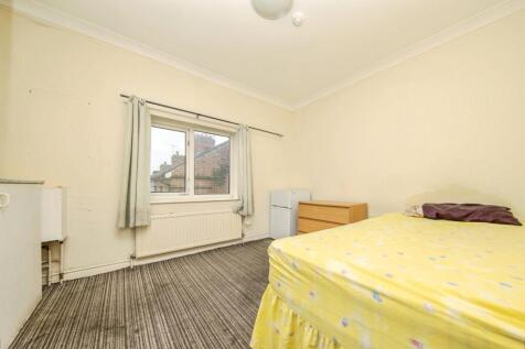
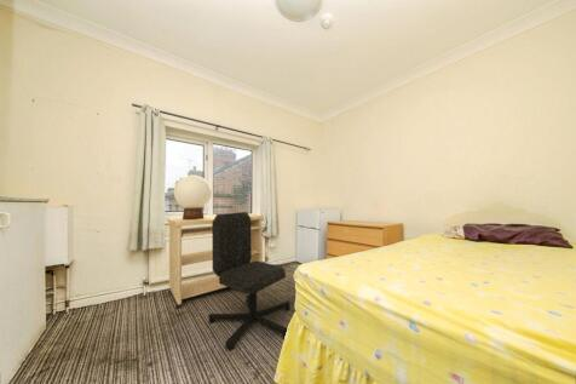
+ chair [207,211,292,351]
+ desk [167,213,264,310]
+ table lamp [173,174,213,219]
